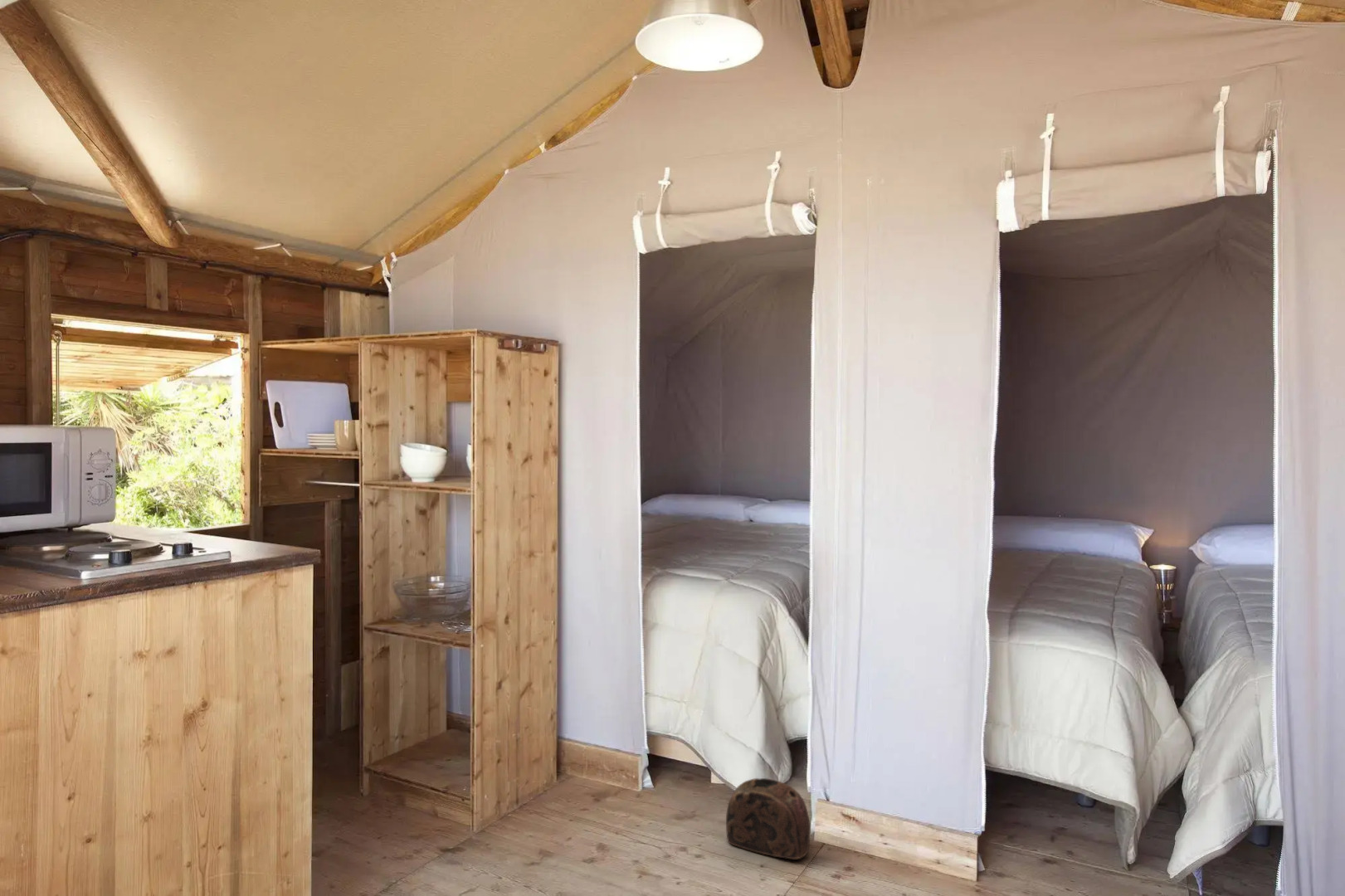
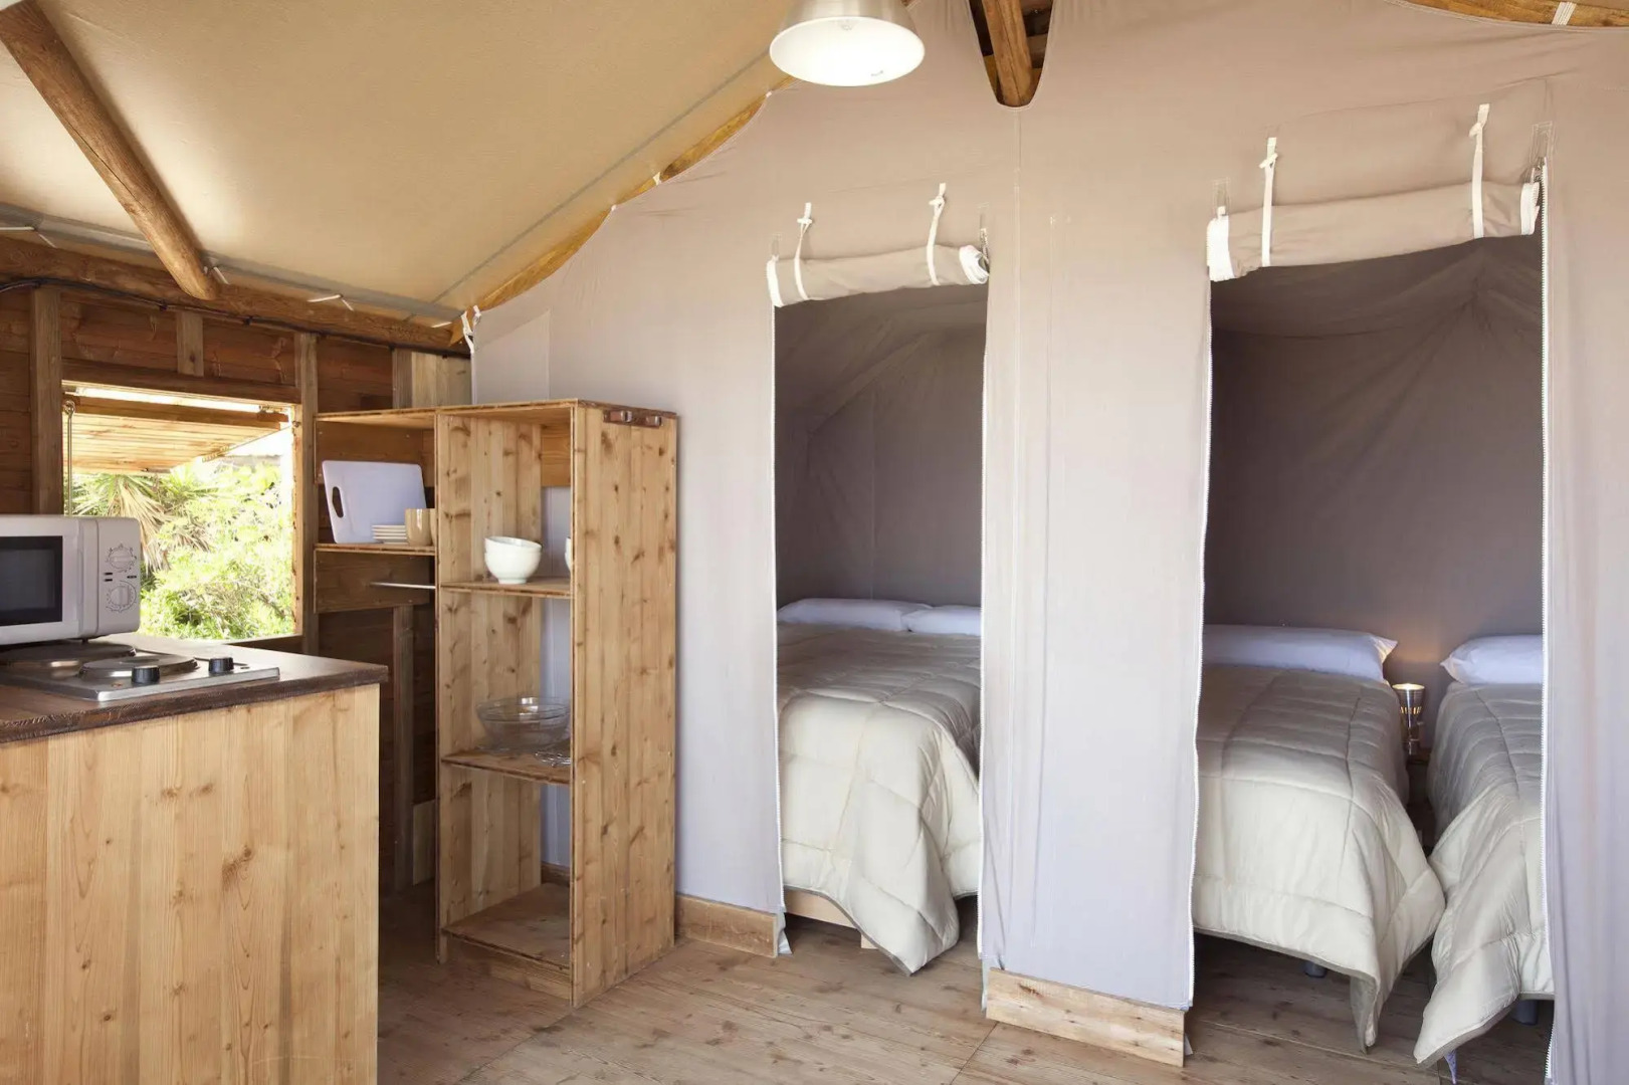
- bag [725,777,811,859]
